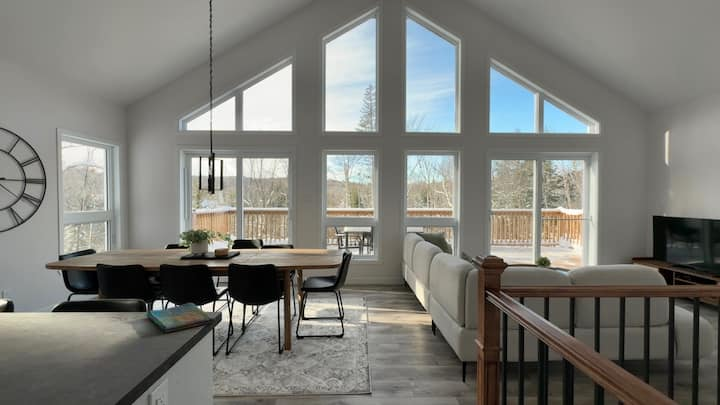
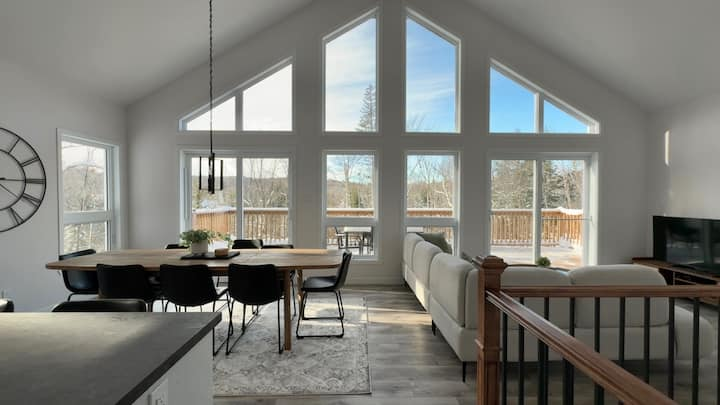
- dish towel [146,302,216,333]
